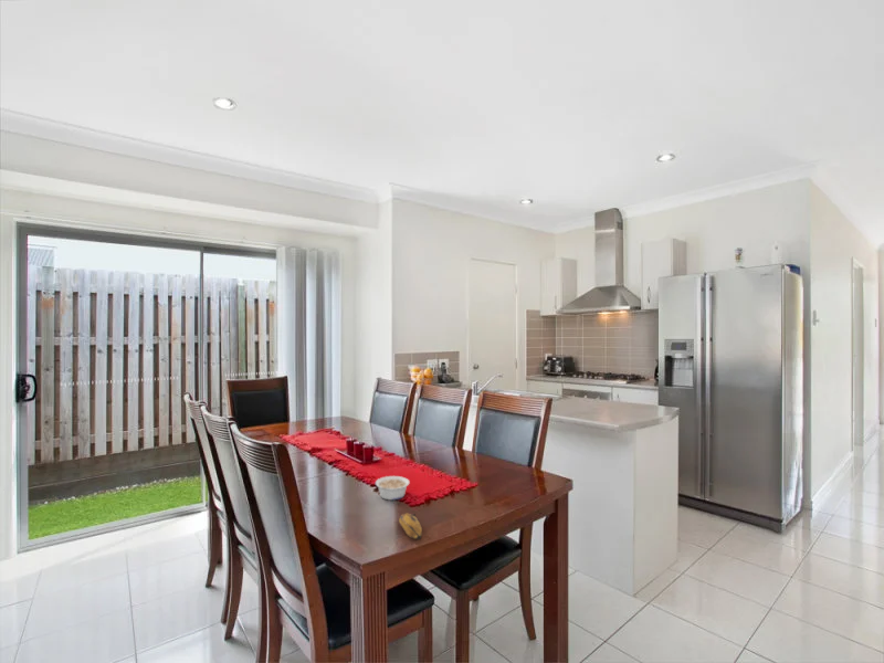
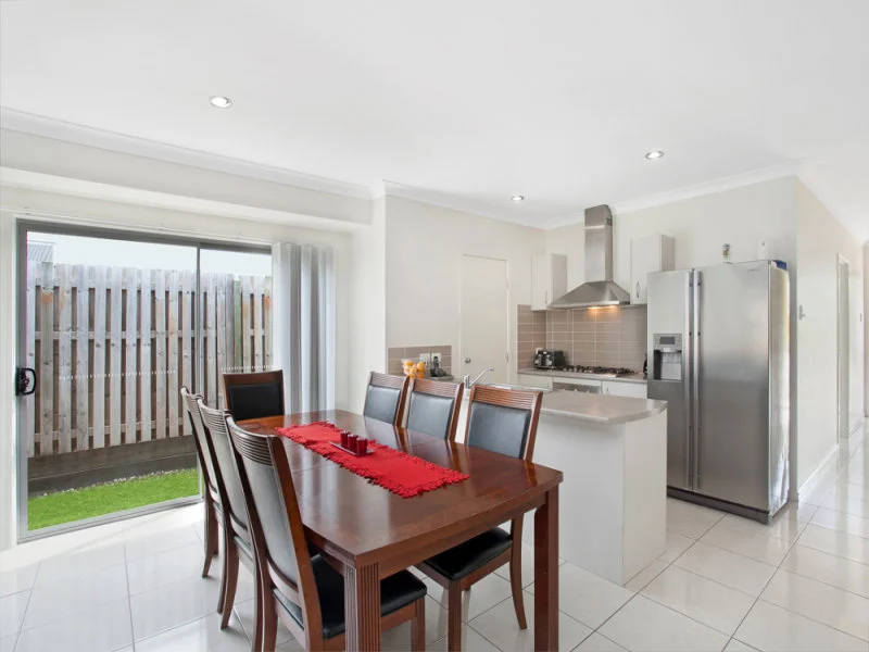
- legume [375,475,411,502]
- banana [398,513,423,541]
